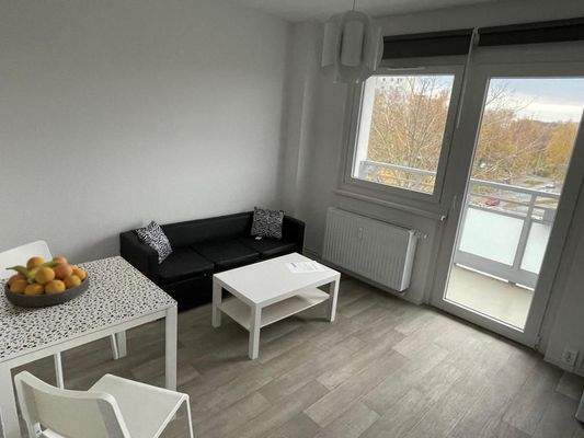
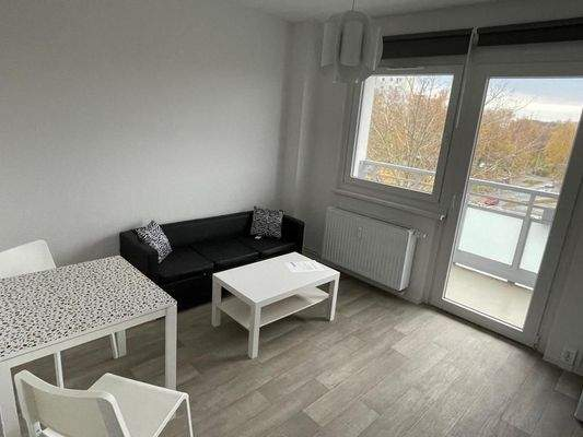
- fruit bowl [3,256,91,308]
